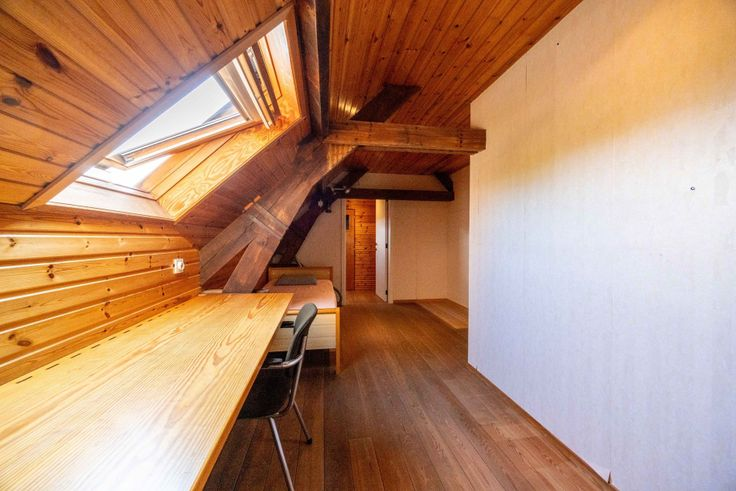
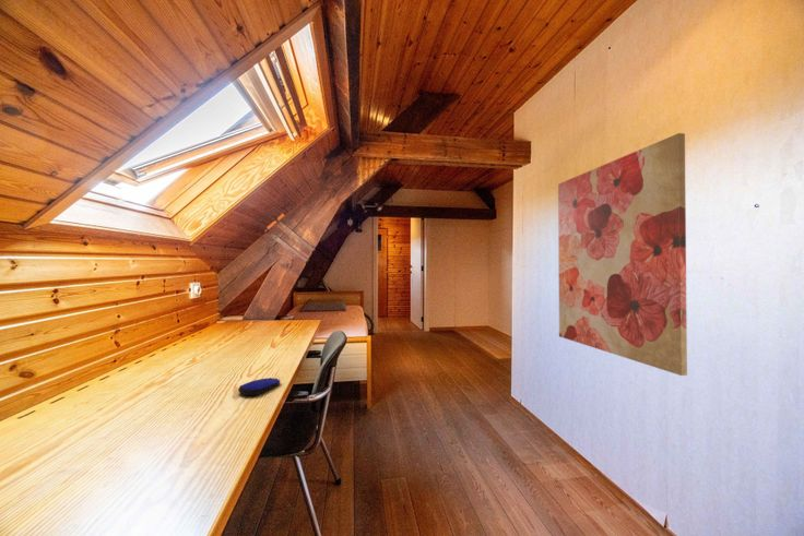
+ wall art [557,132,688,377]
+ computer mouse [237,377,281,396]
